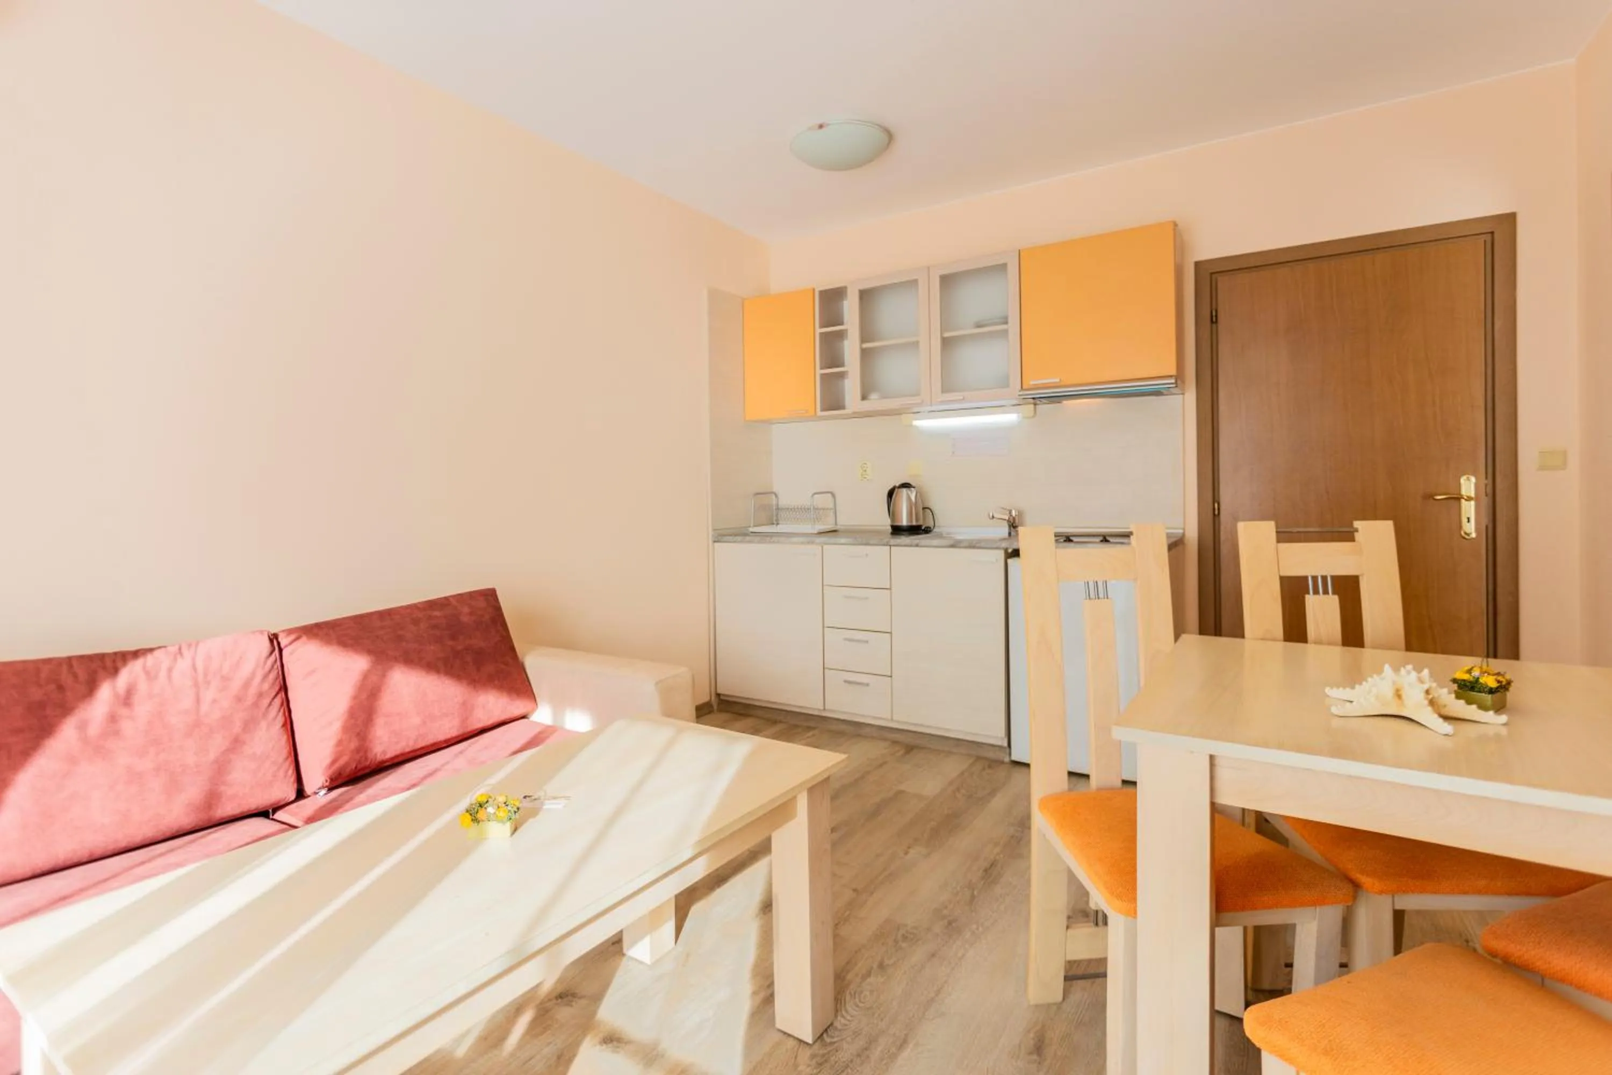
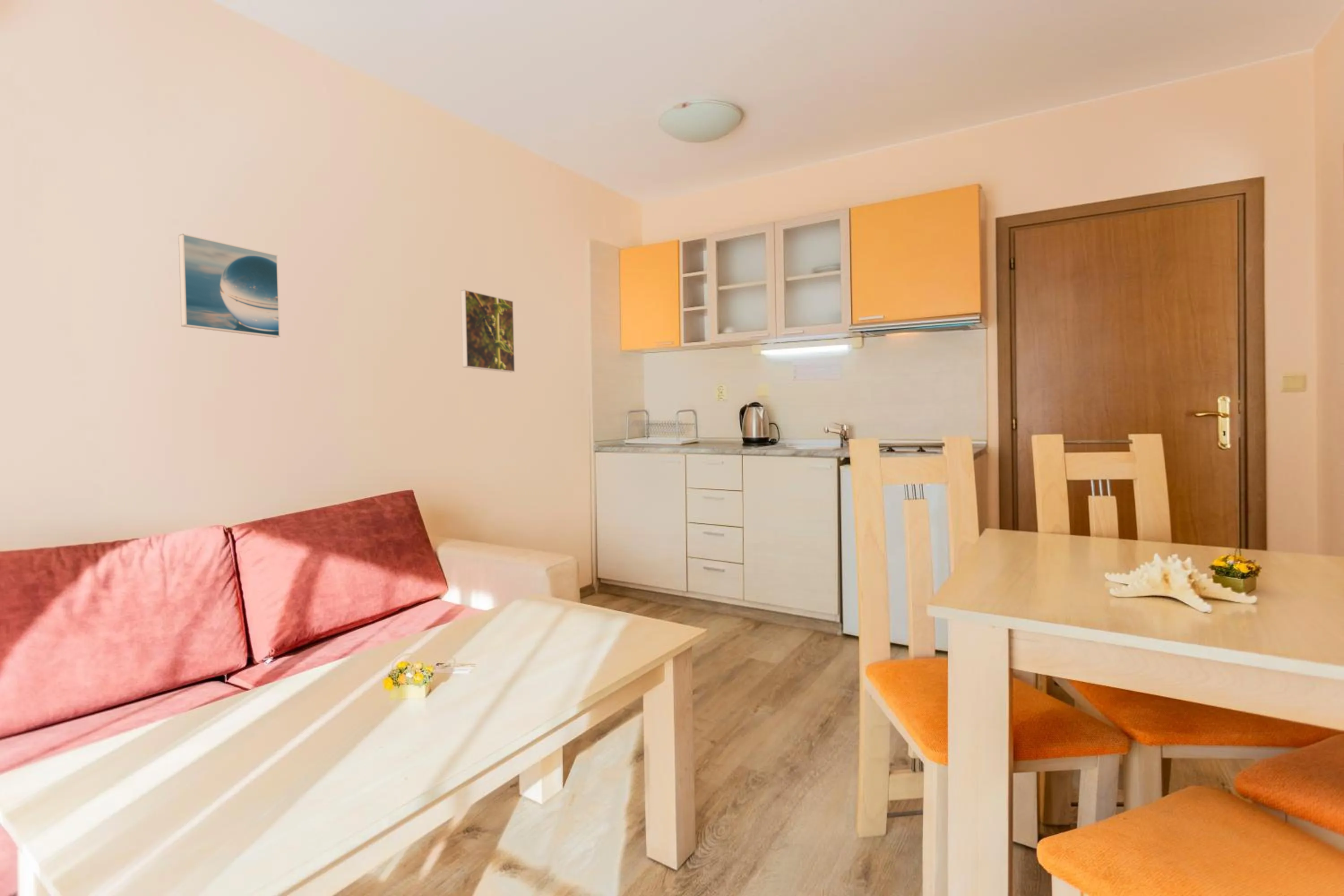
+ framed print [178,233,280,338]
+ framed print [460,289,515,373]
